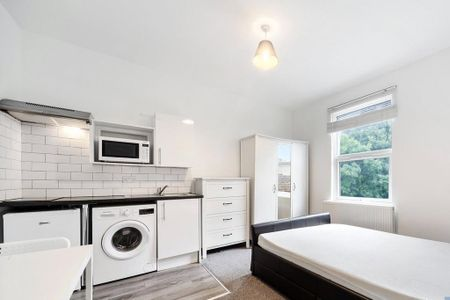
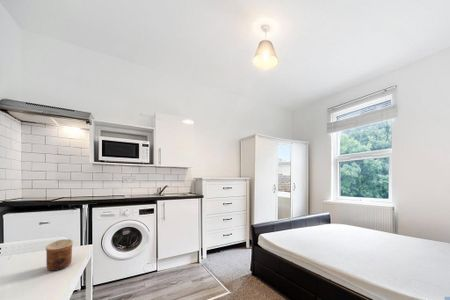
+ cup [45,238,74,272]
